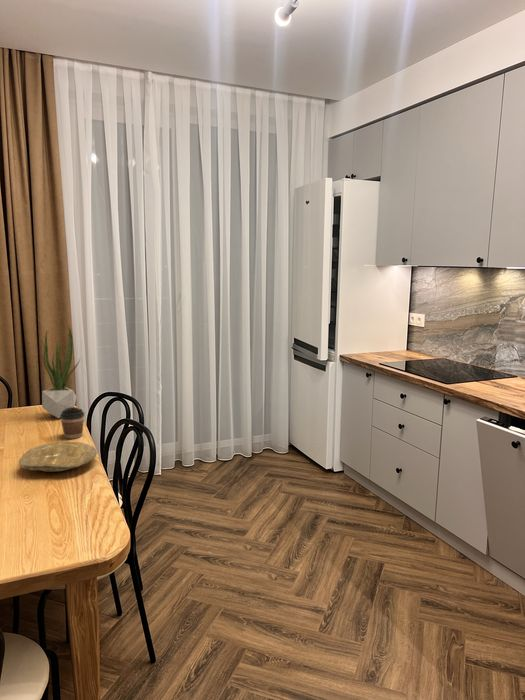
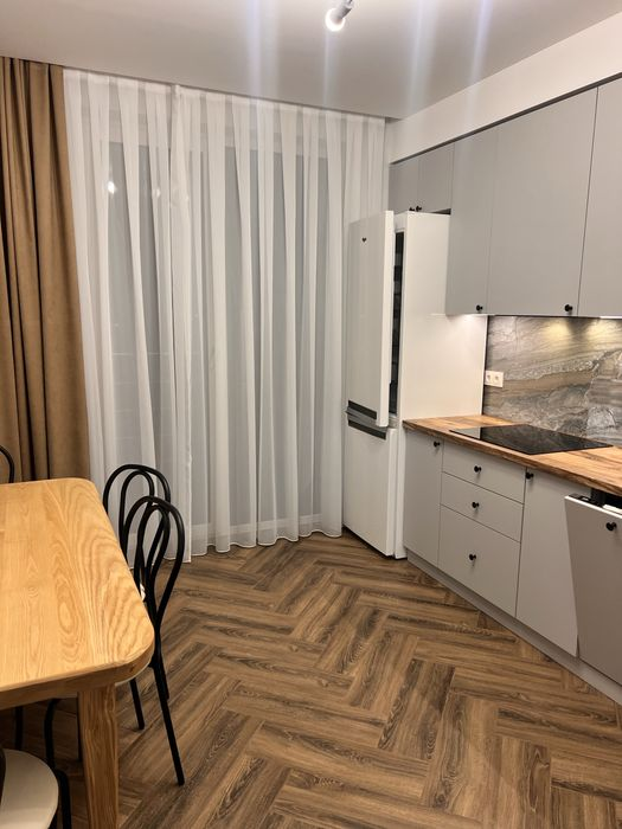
- coffee cup [60,406,85,440]
- potted plant [40,327,81,419]
- plate [18,441,98,473]
